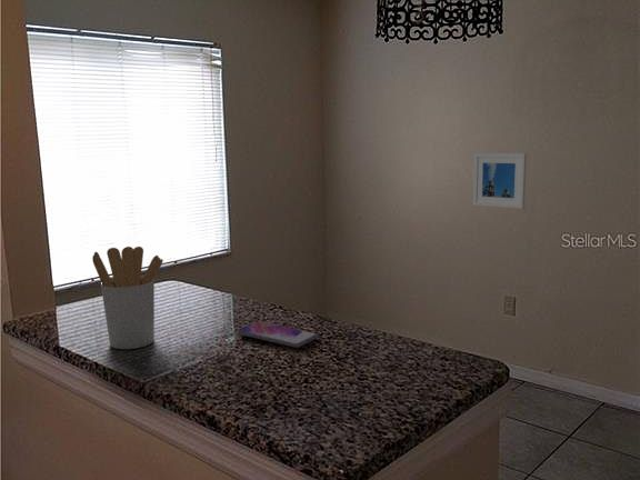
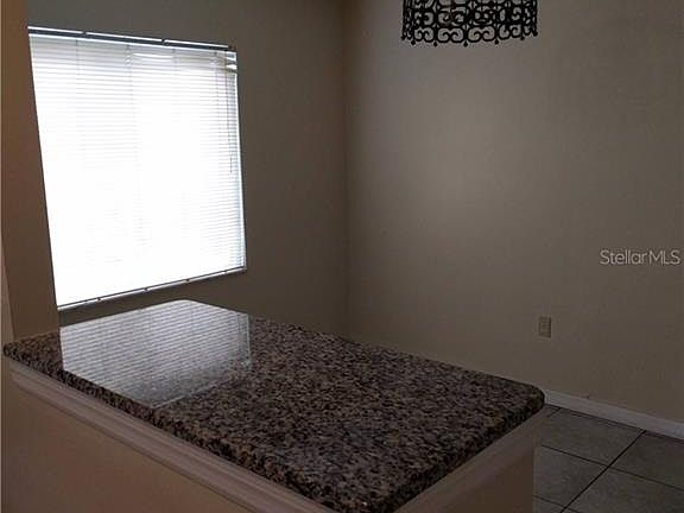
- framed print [472,152,528,210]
- utensil holder [91,246,164,350]
- smartphone [237,321,319,349]
